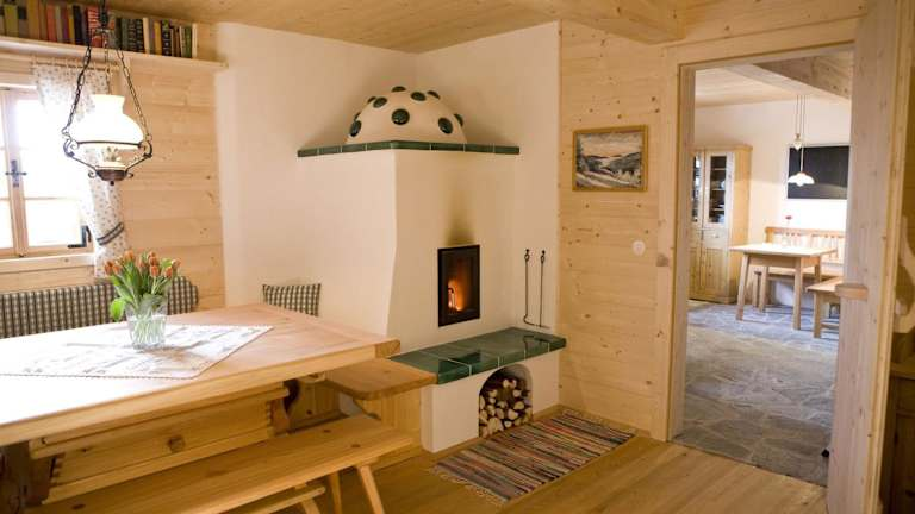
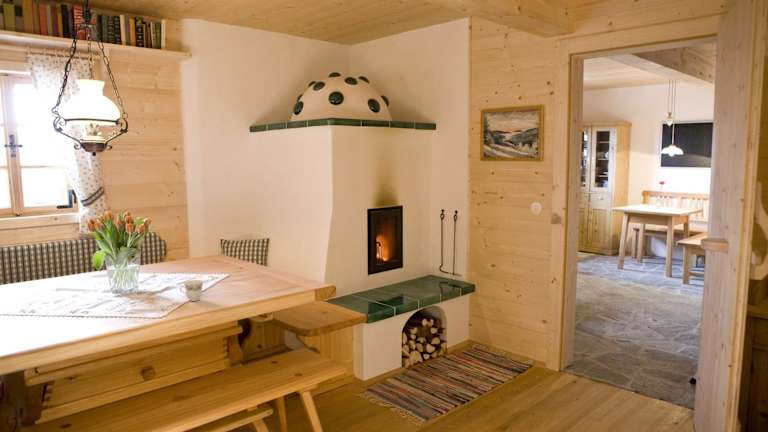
+ teacup [179,279,205,302]
